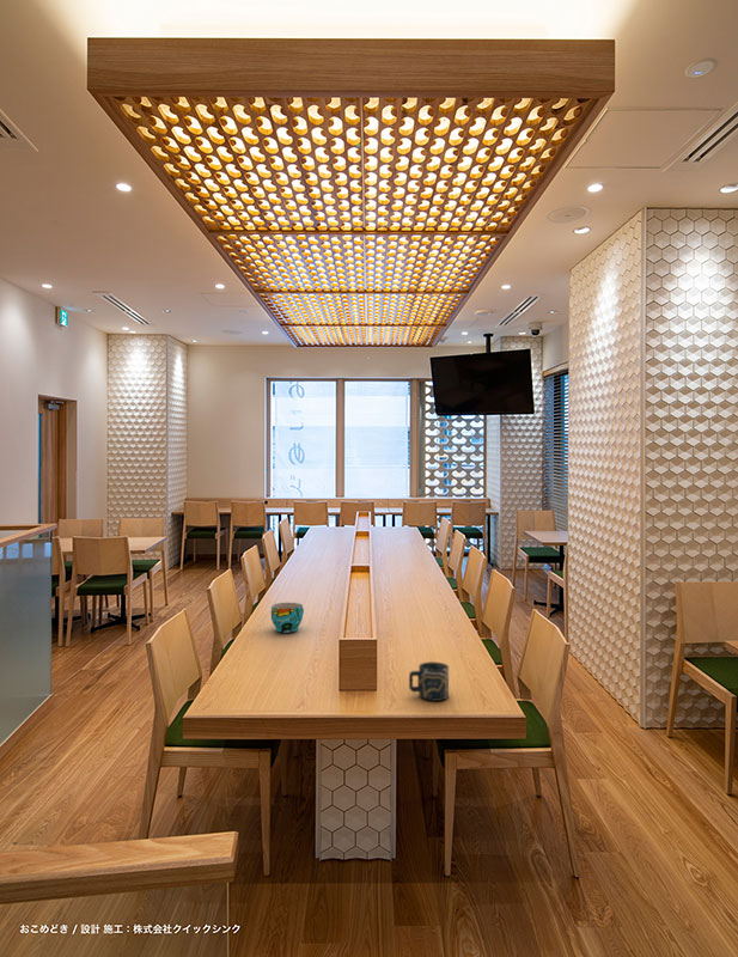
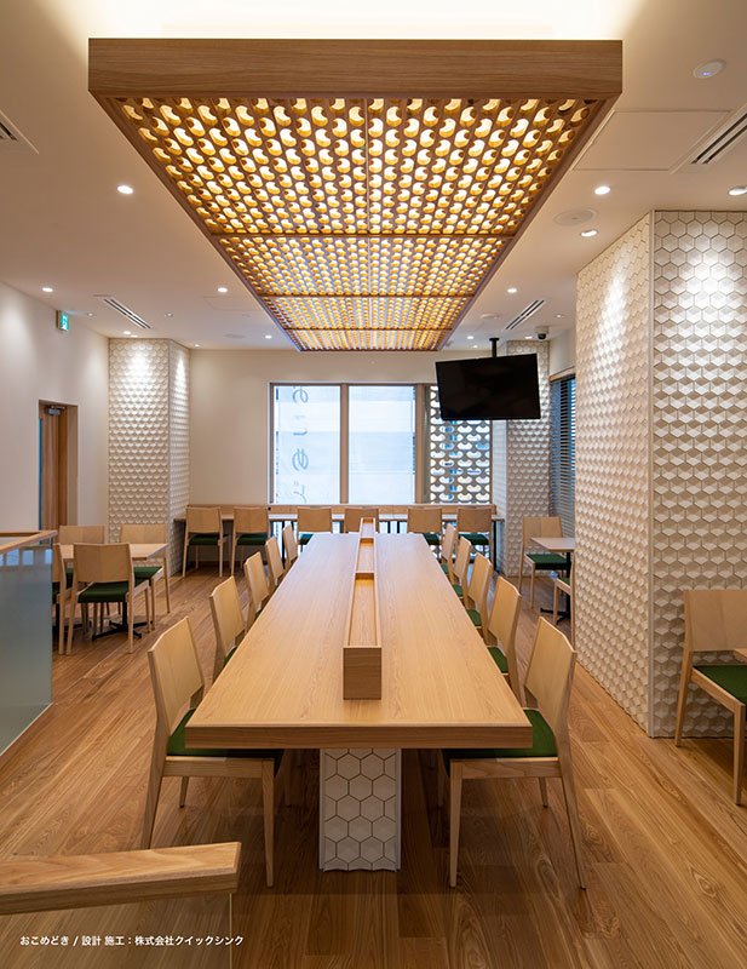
- cup [270,602,305,634]
- cup [408,660,450,702]
